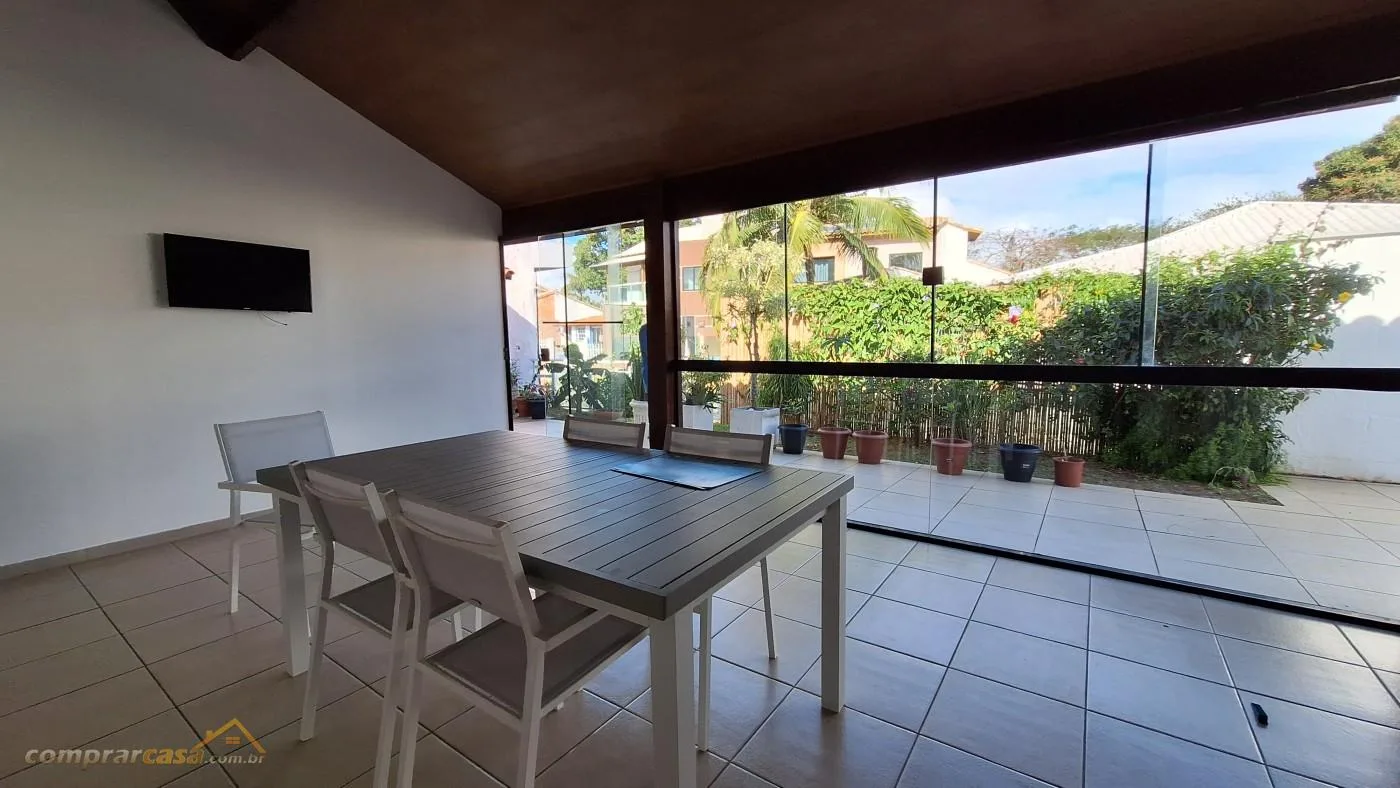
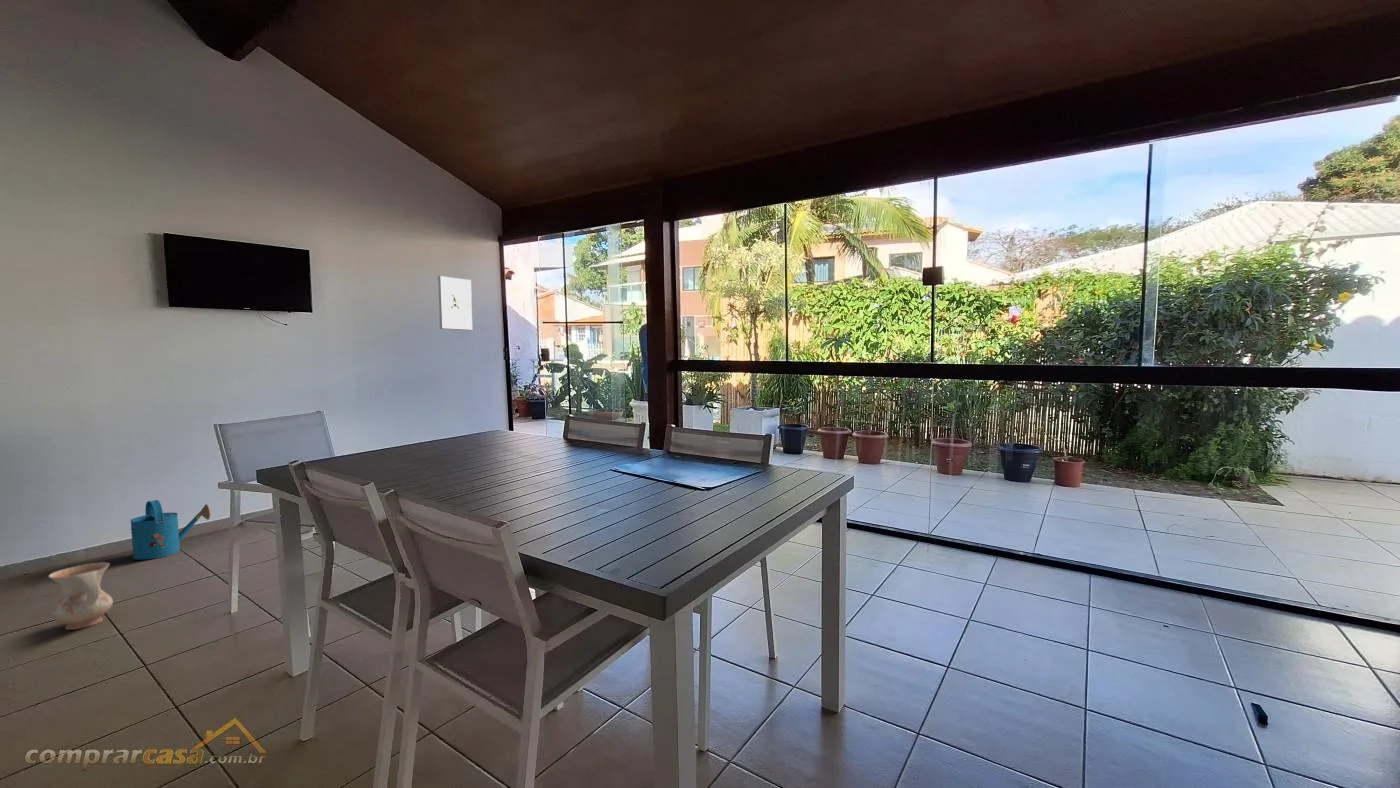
+ watering can [129,499,212,561]
+ wall sculpture [437,275,473,331]
+ ceramic jug [47,561,114,631]
